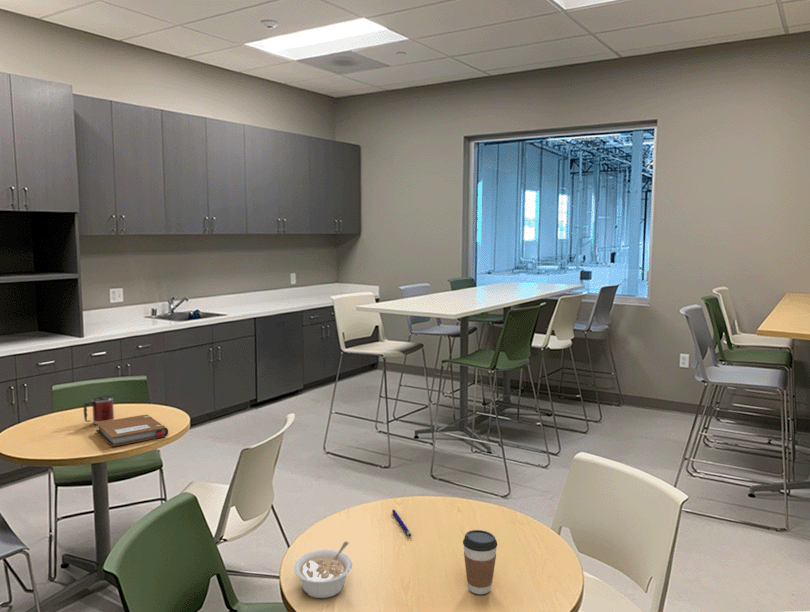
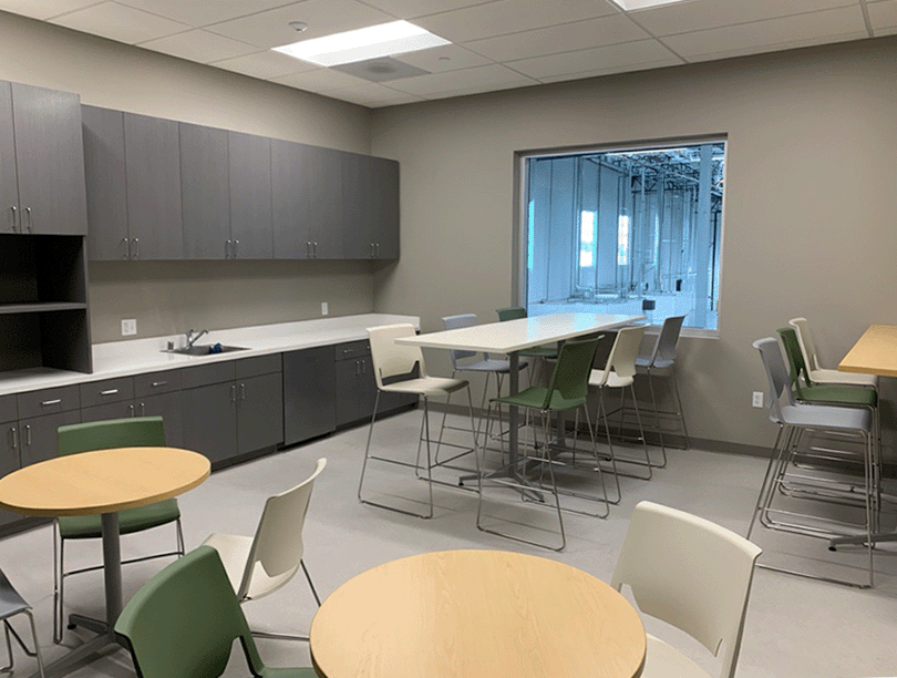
- pen [391,509,412,538]
- notebook [95,414,169,447]
- coffee cup [462,529,498,595]
- legume [293,541,353,599]
- mug [83,395,115,425]
